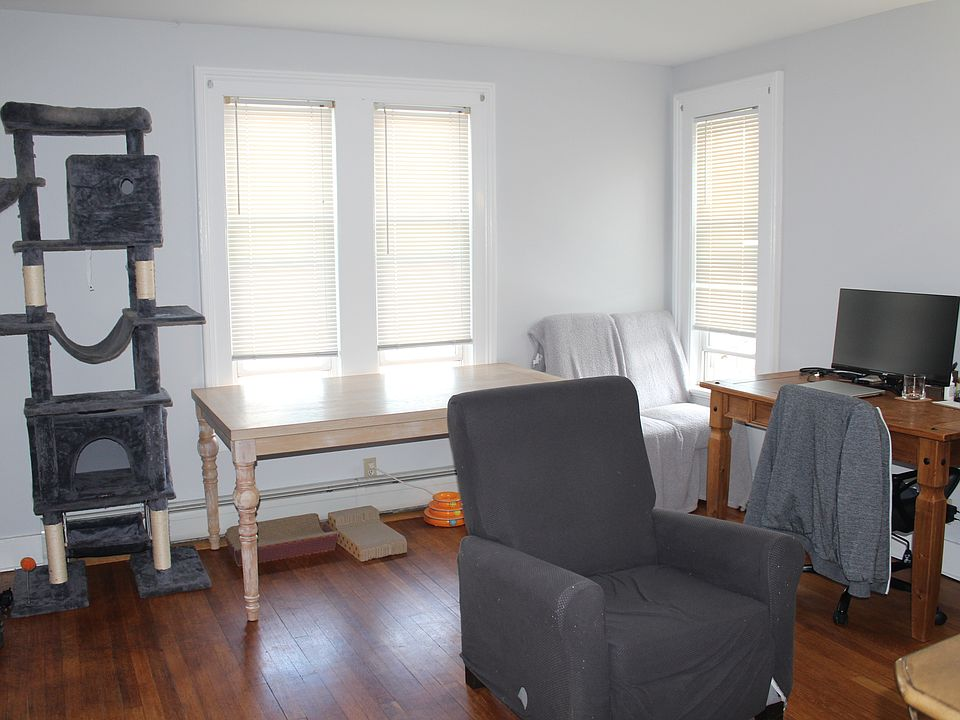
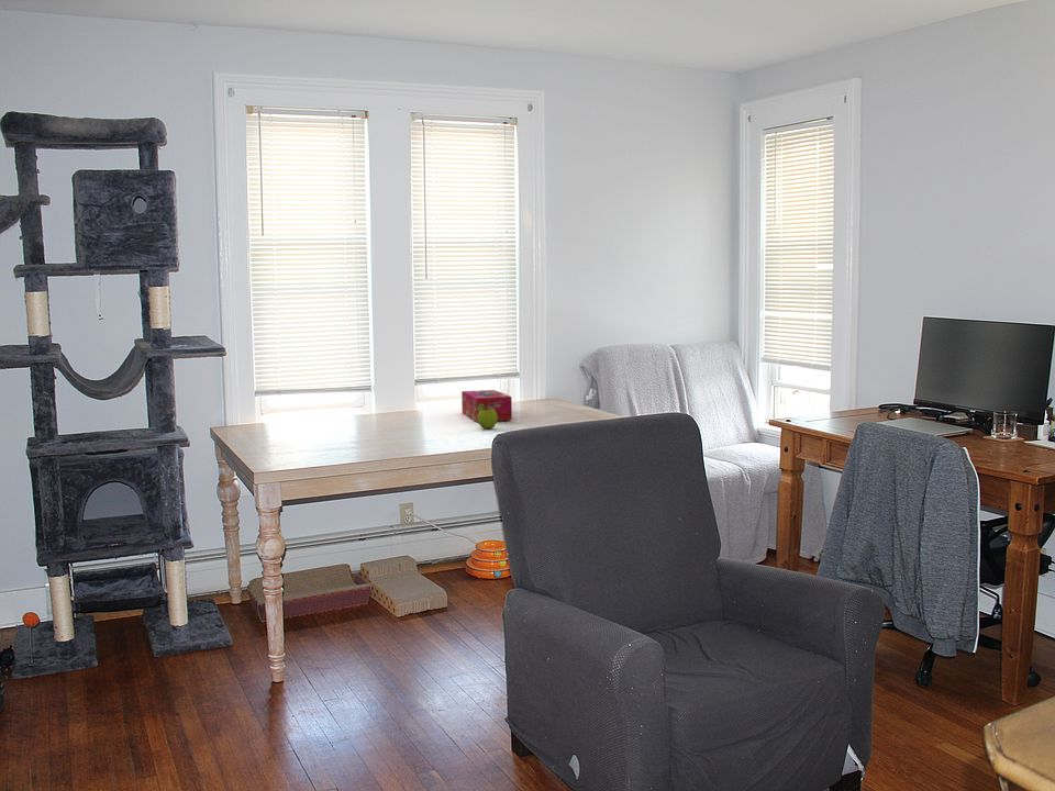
+ tissue box [460,389,513,423]
+ fruit [477,404,498,430]
